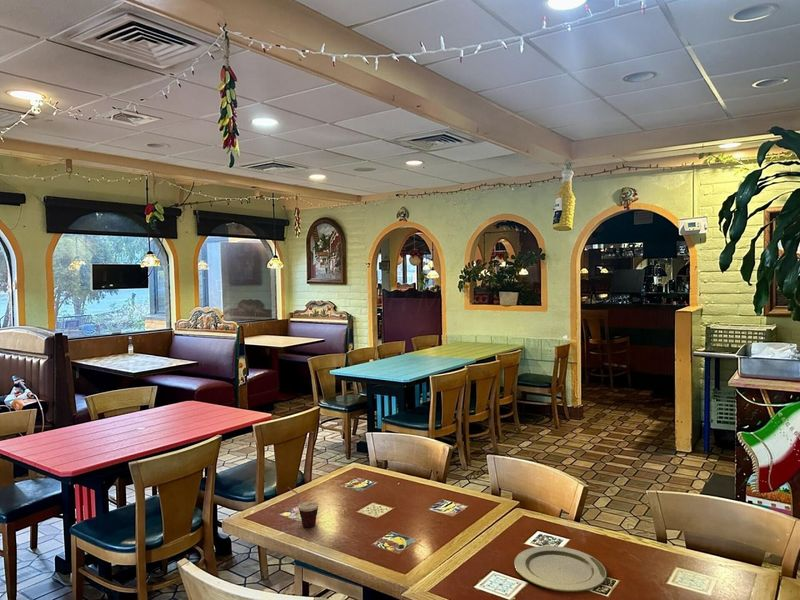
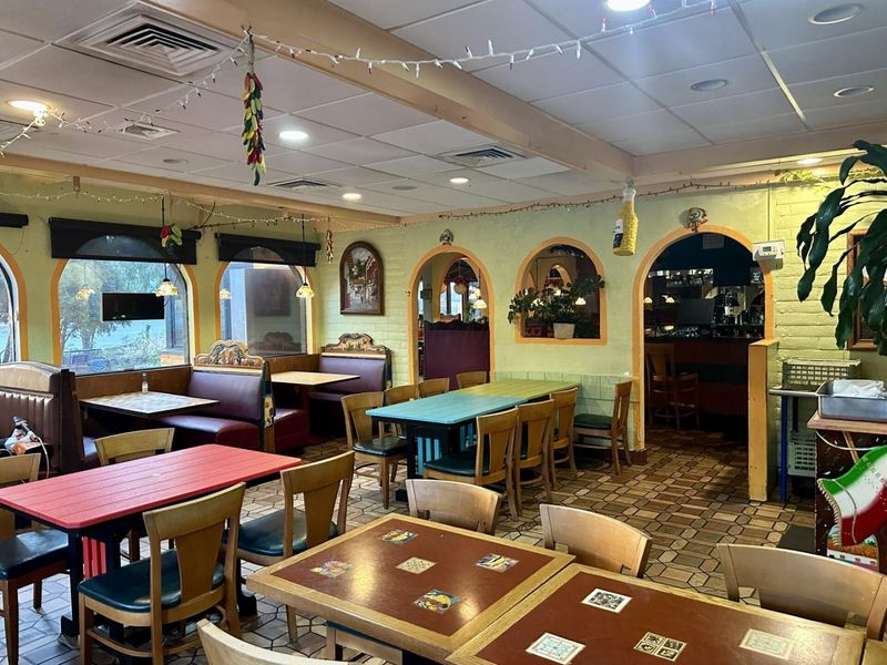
- cup [287,486,319,528]
- plate [513,545,608,593]
